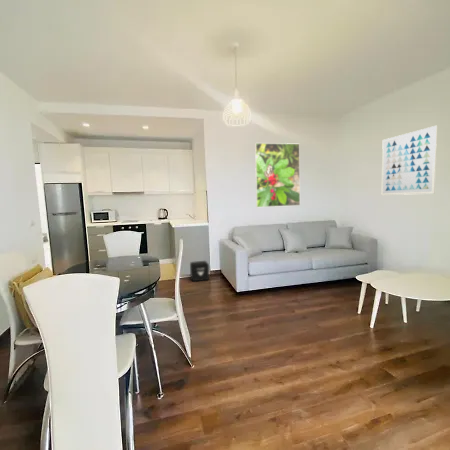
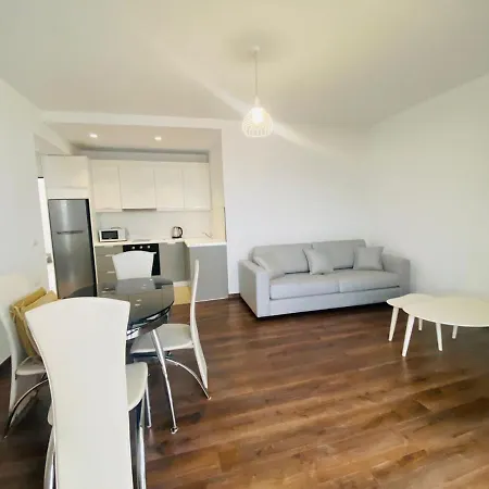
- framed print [254,142,301,208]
- wall art [381,125,438,196]
- air purifier [189,260,210,282]
